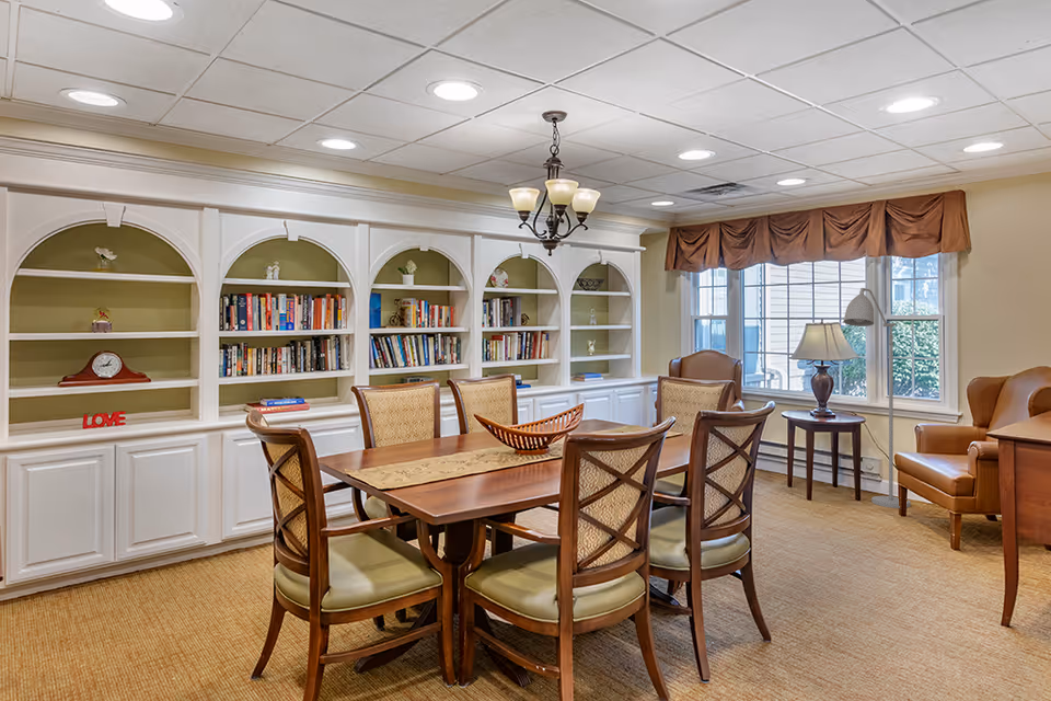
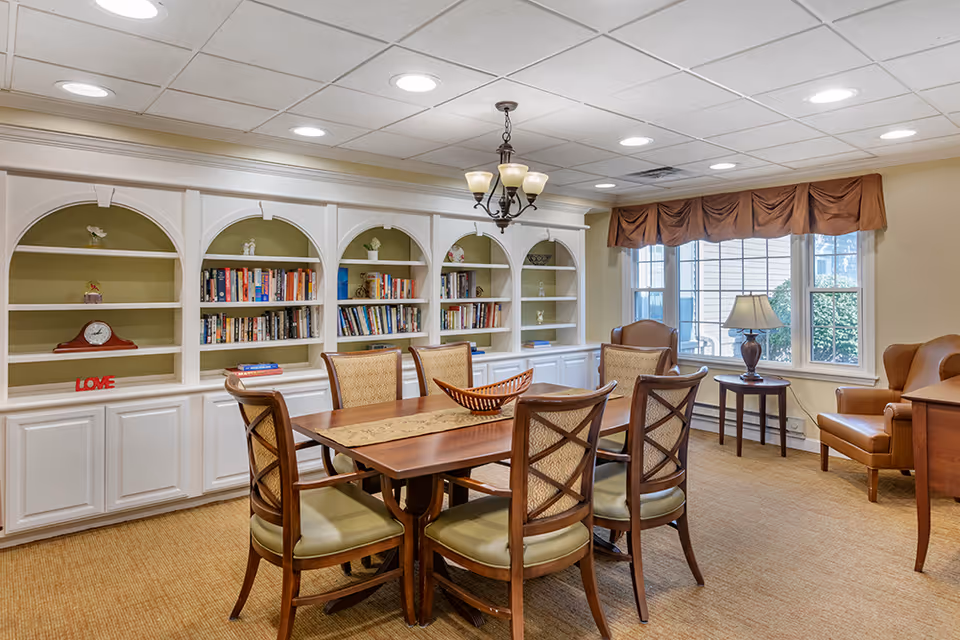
- floor lamp [842,287,912,509]
